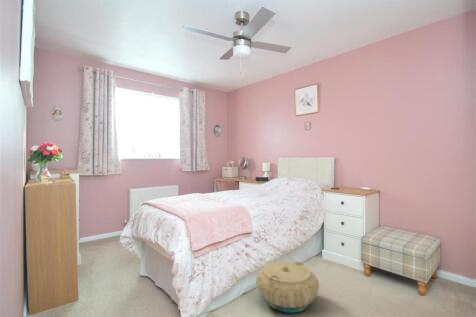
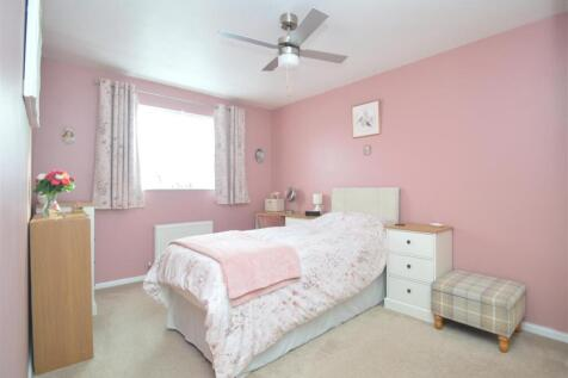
- basket [255,260,320,314]
